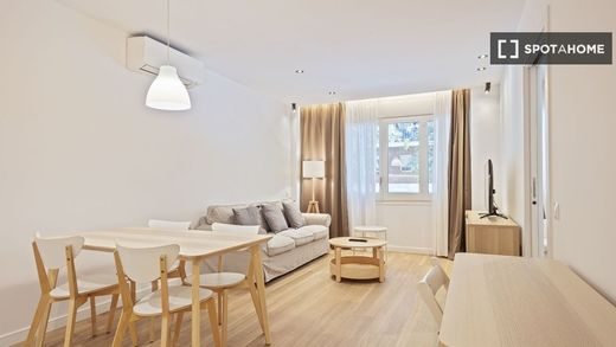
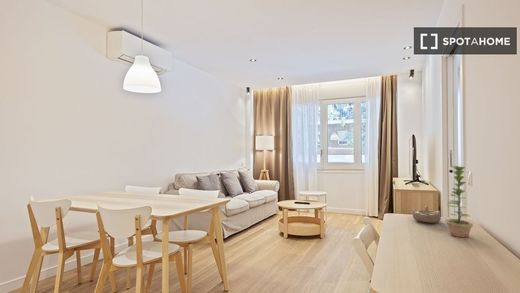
+ plant [445,165,474,238]
+ bowl [412,205,442,224]
